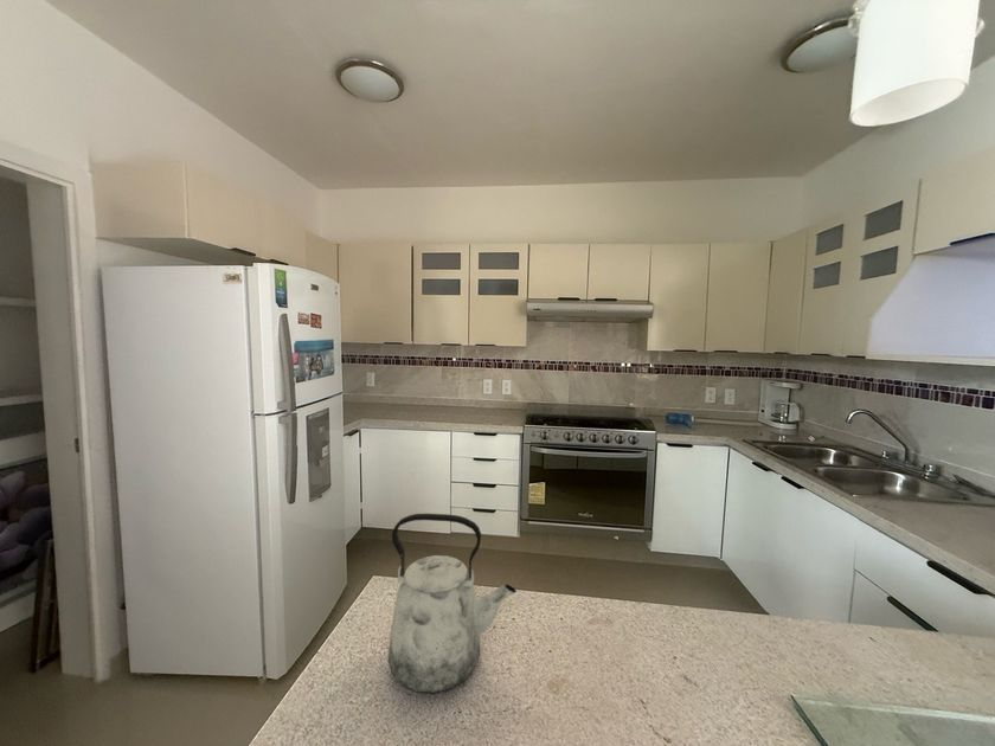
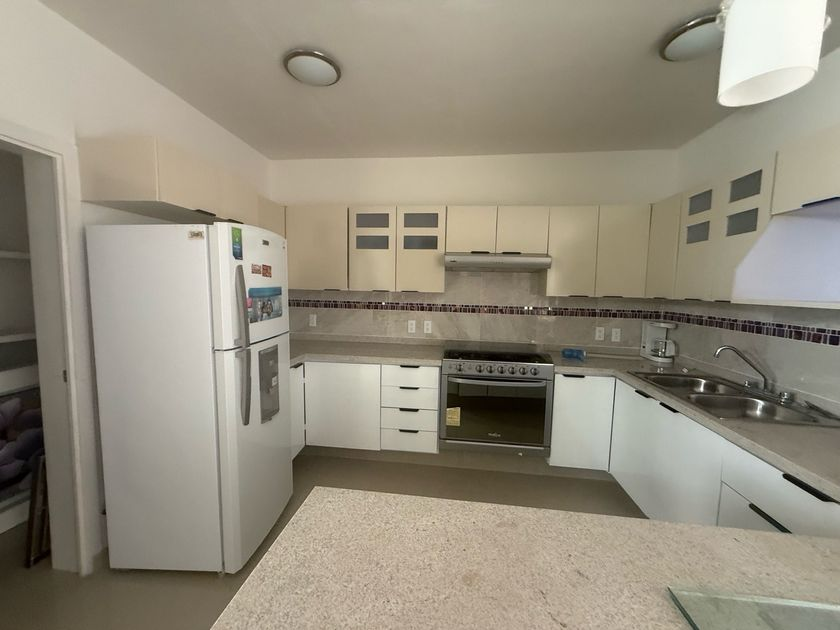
- kettle [387,513,518,695]
